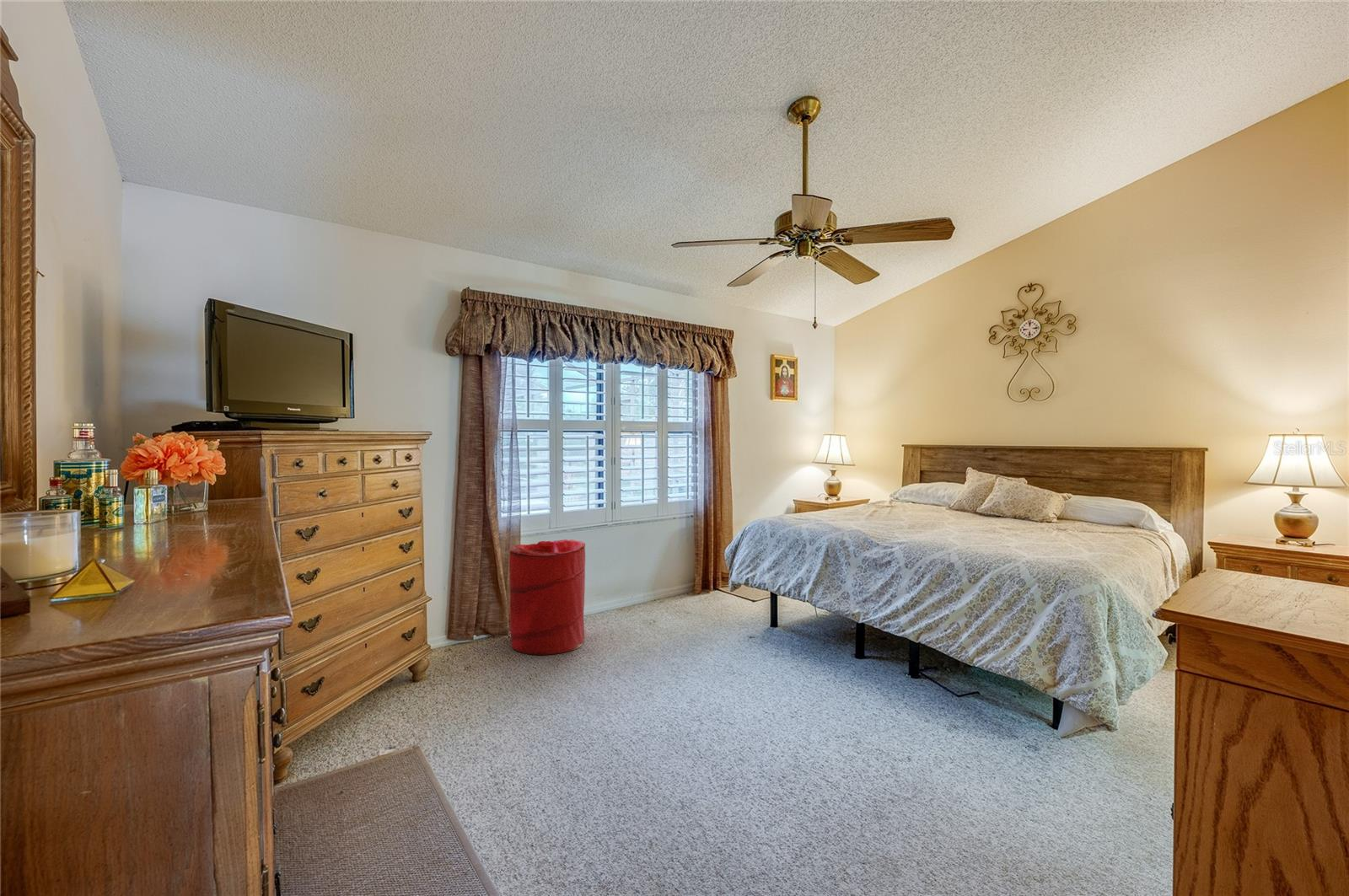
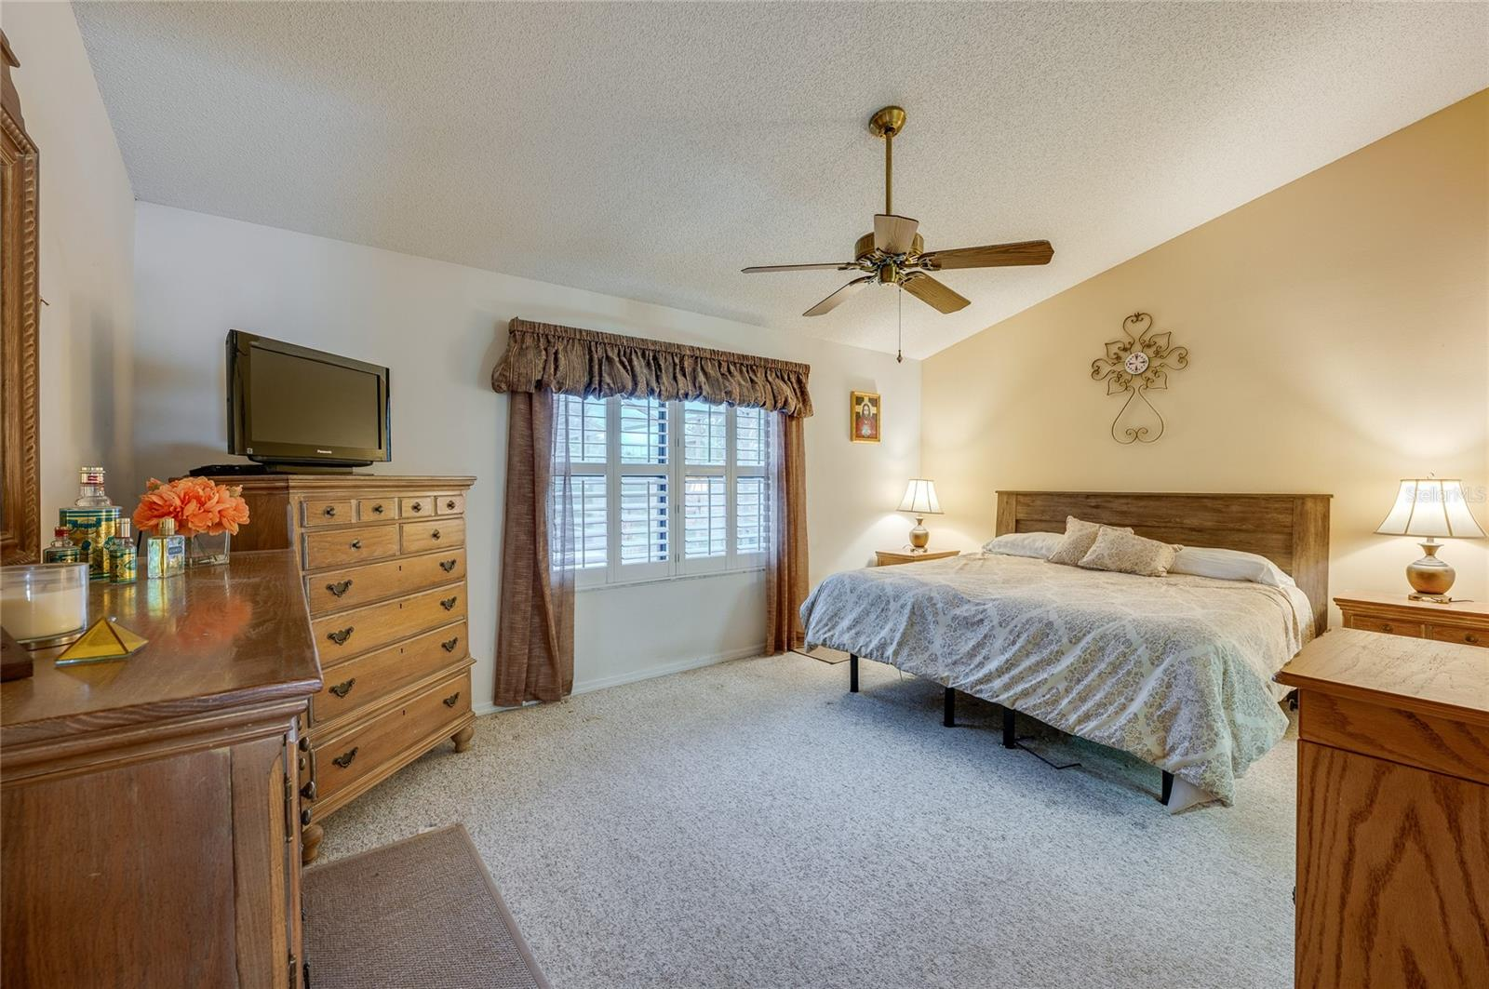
- laundry hamper [508,539,586,656]
